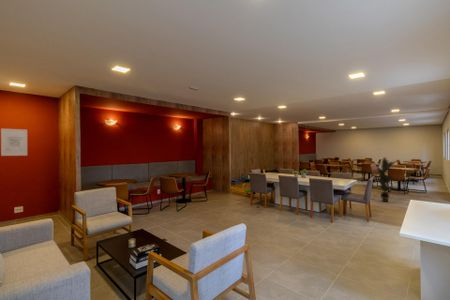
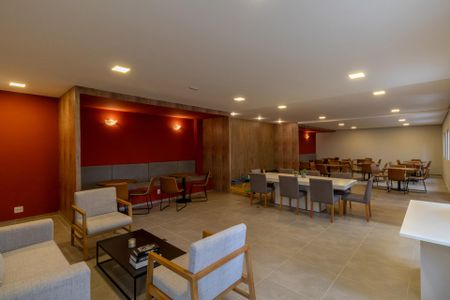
- indoor plant [371,156,403,203]
- wall art [0,128,28,157]
